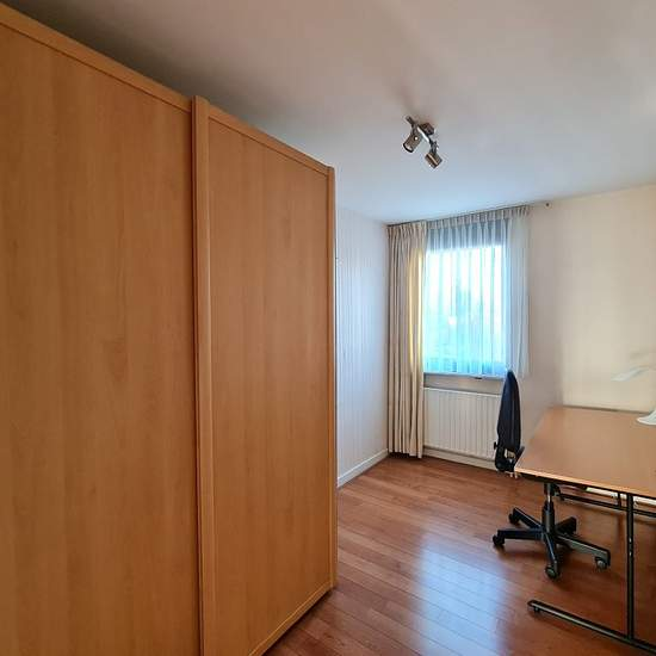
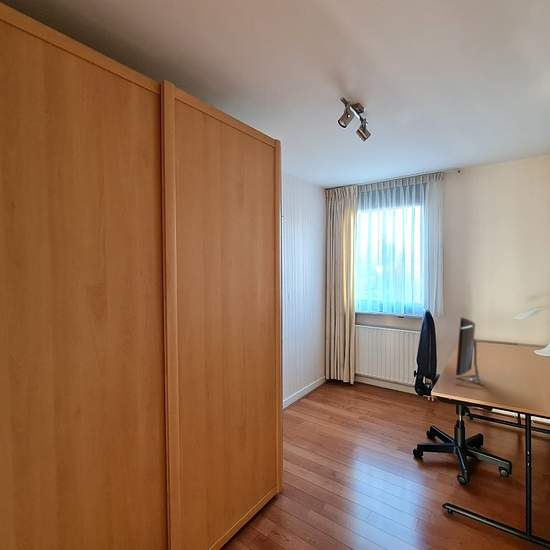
+ monitor [455,316,484,386]
